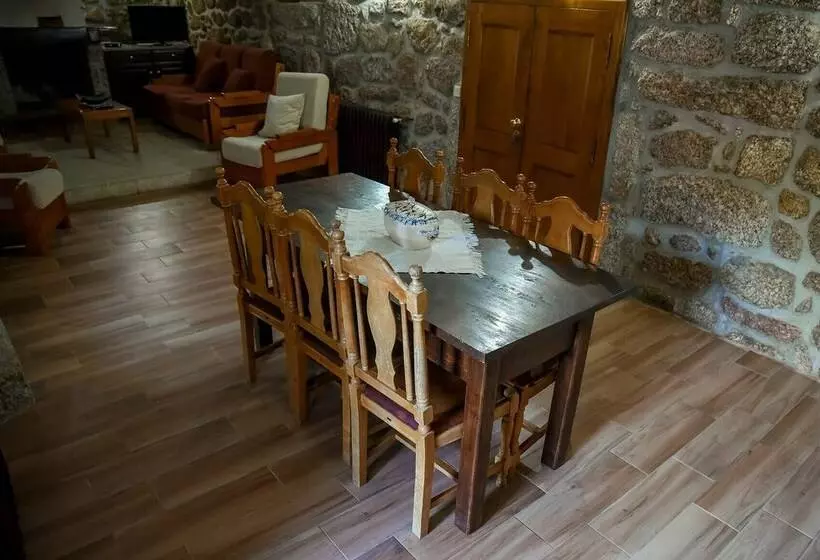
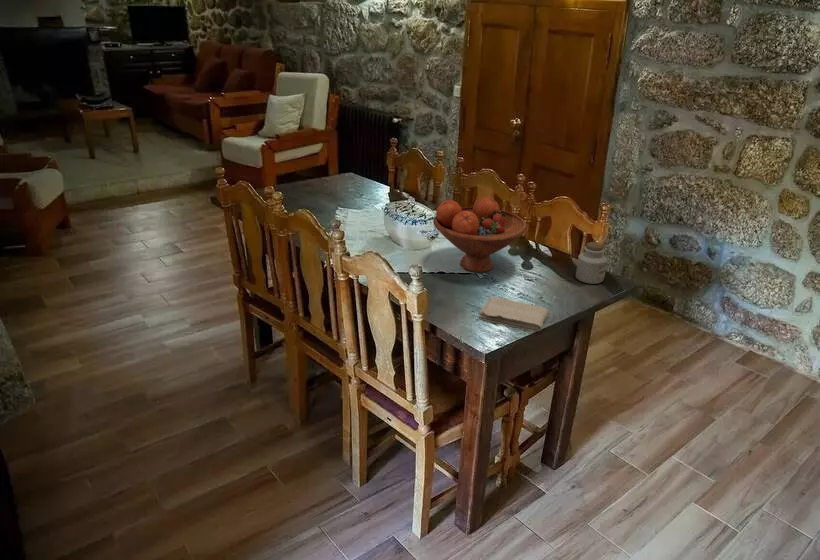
+ fruit bowl [432,196,528,274]
+ jar [575,241,608,285]
+ washcloth [478,296,549,332]
